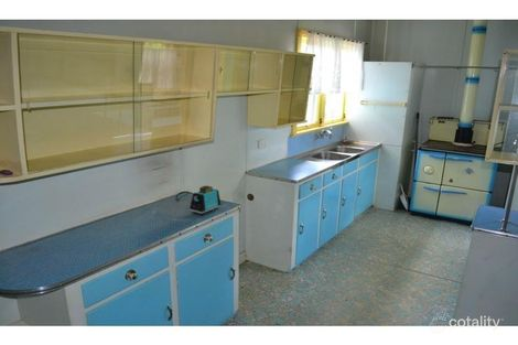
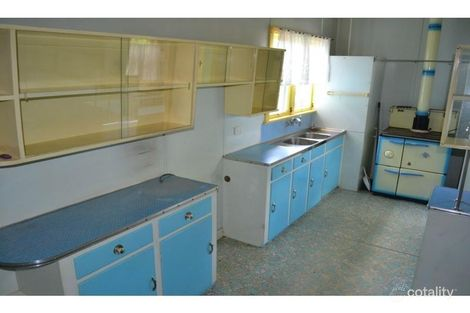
- toaster [188,185,222,216]
